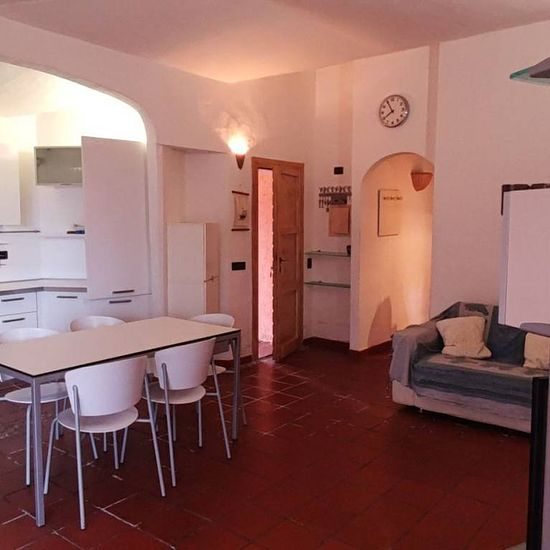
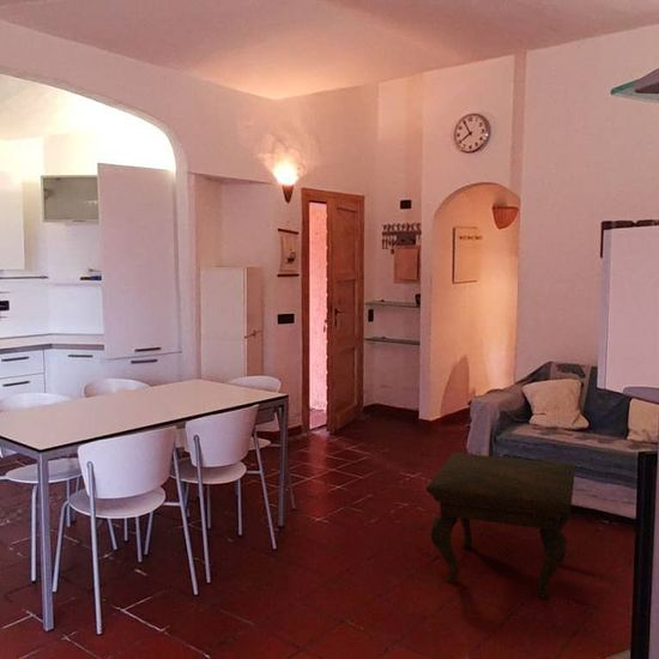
+ side table [425,452,576,599]
